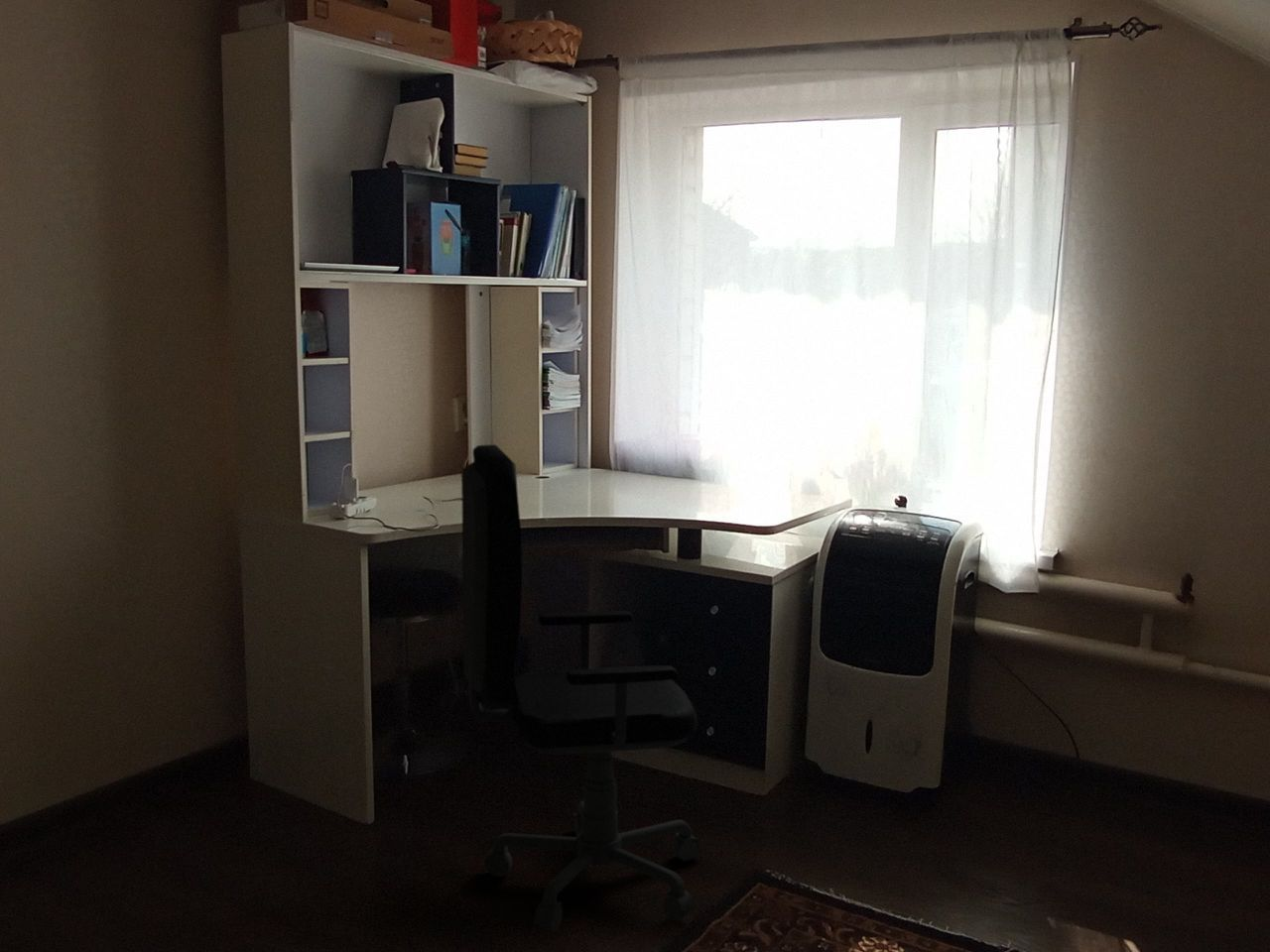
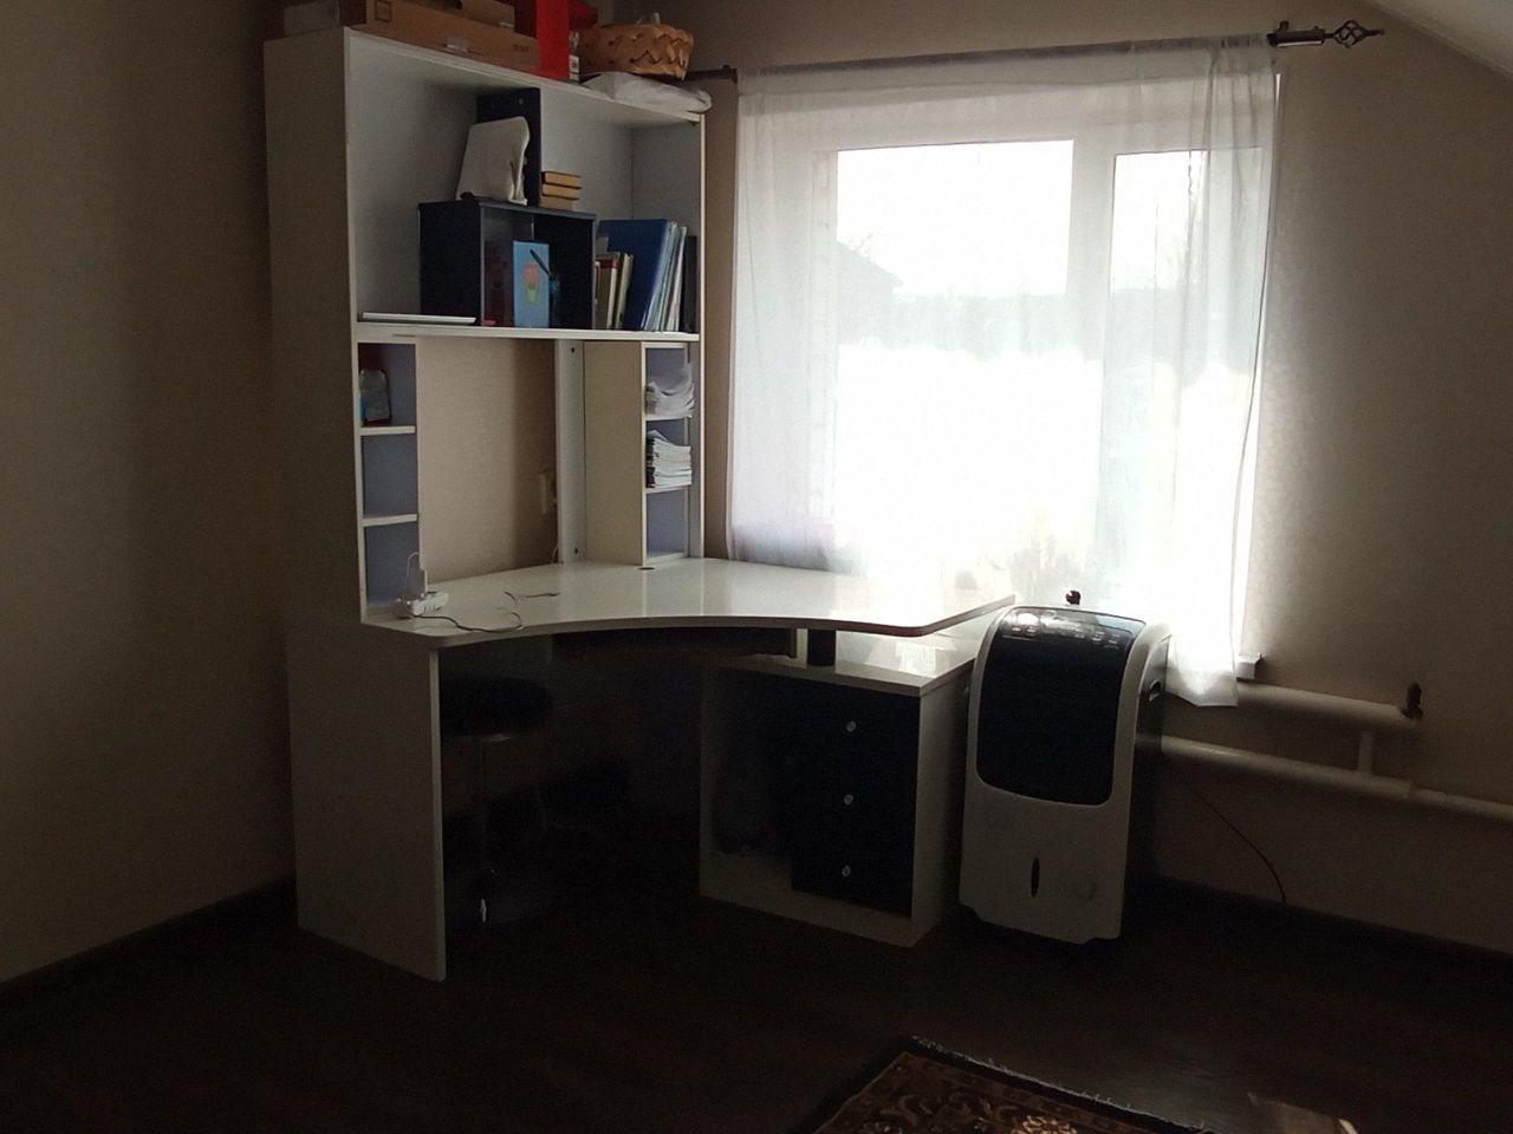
- office chair [460,443,701,933]
